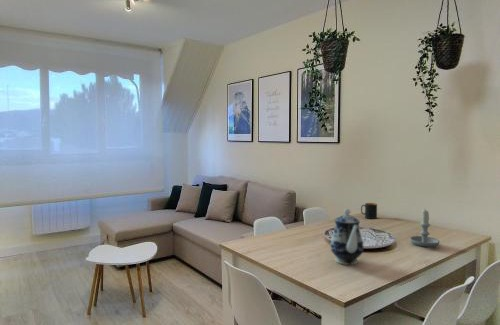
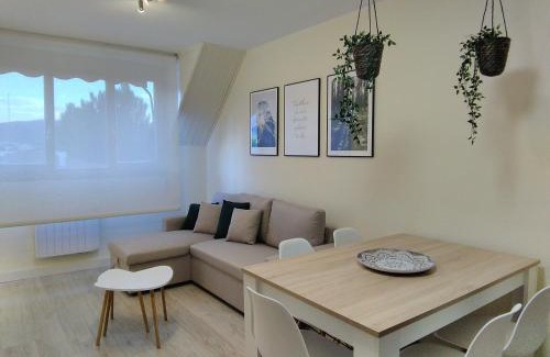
- teapot [329,208,364,266]
- candle [409,208,441,248]
- mug [360,202,378,220]
